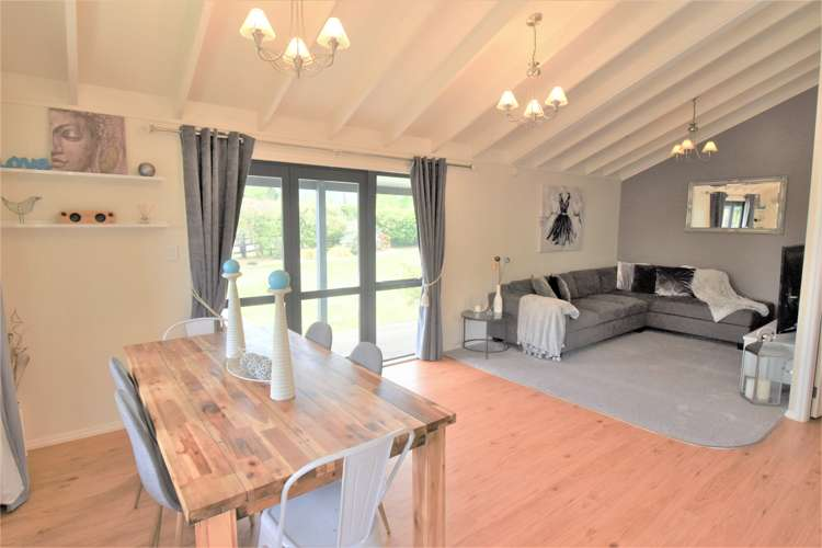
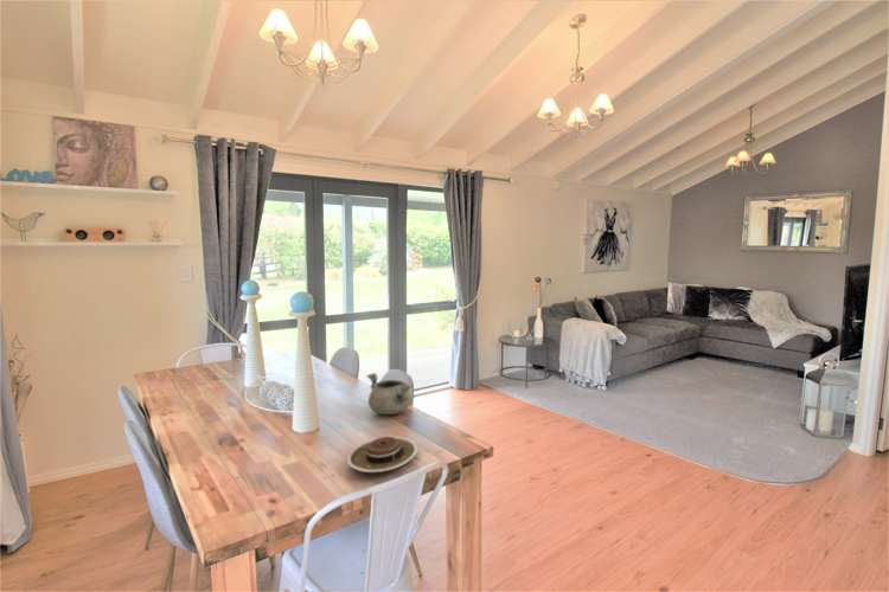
+ plate [346,436,418,474]
+ bowl [366,372,414,416]
